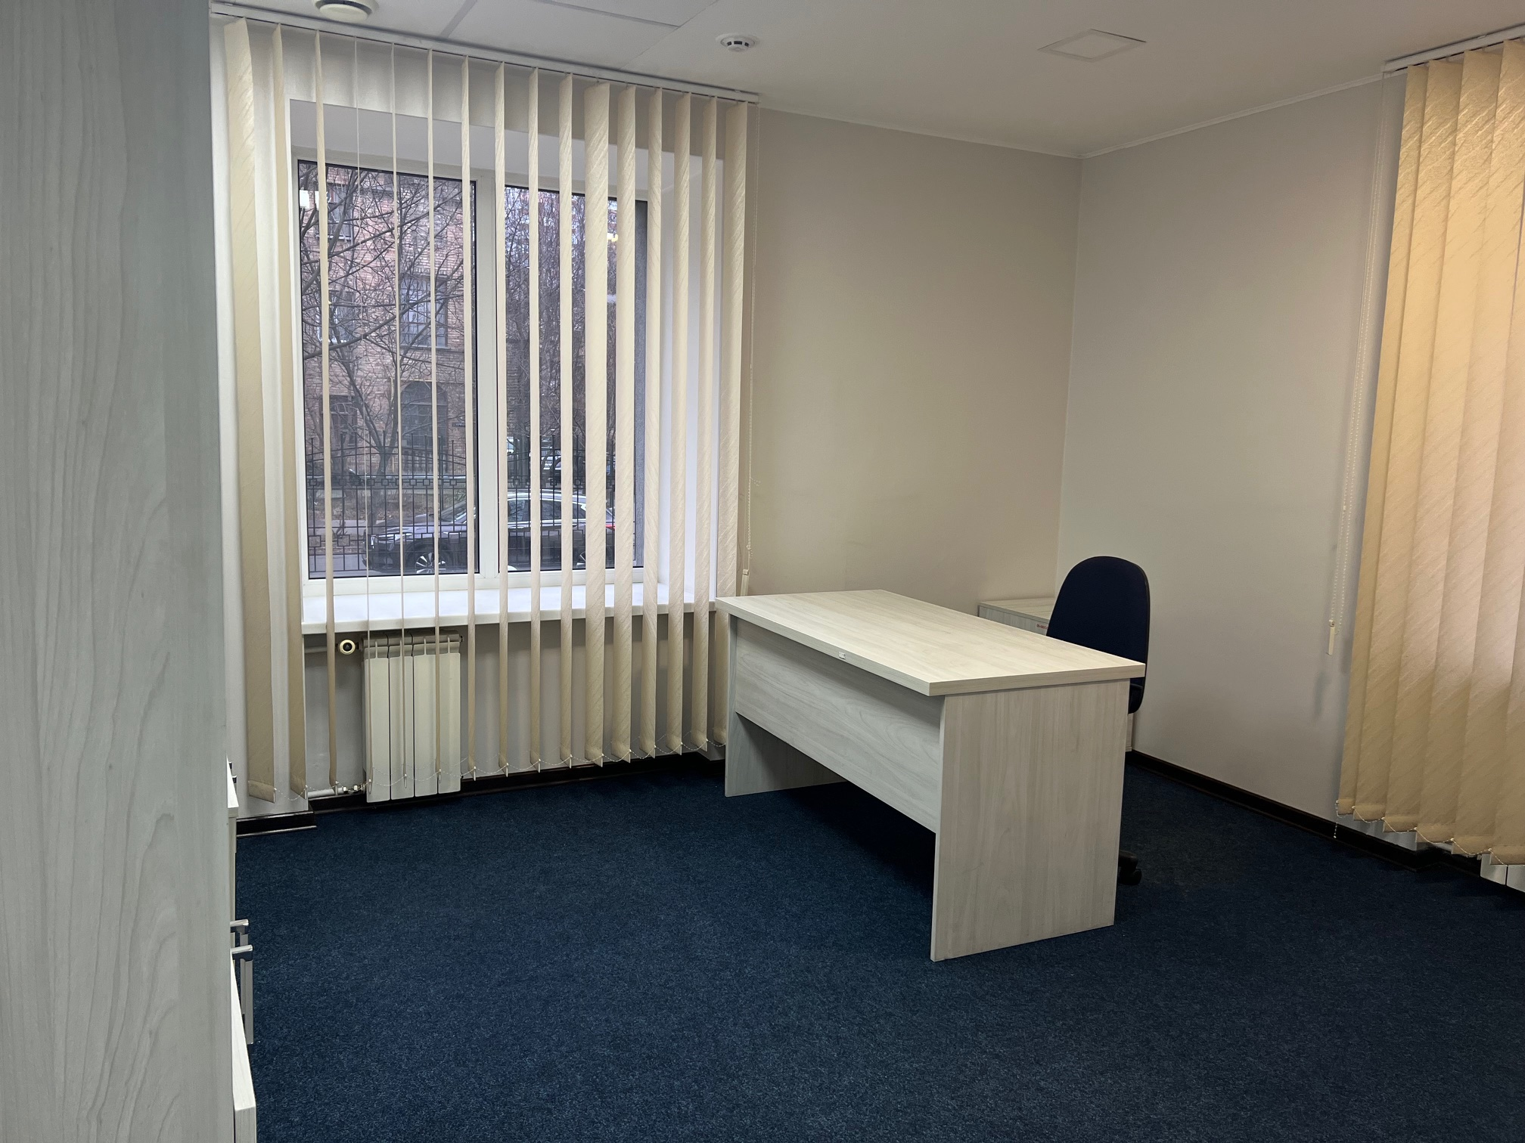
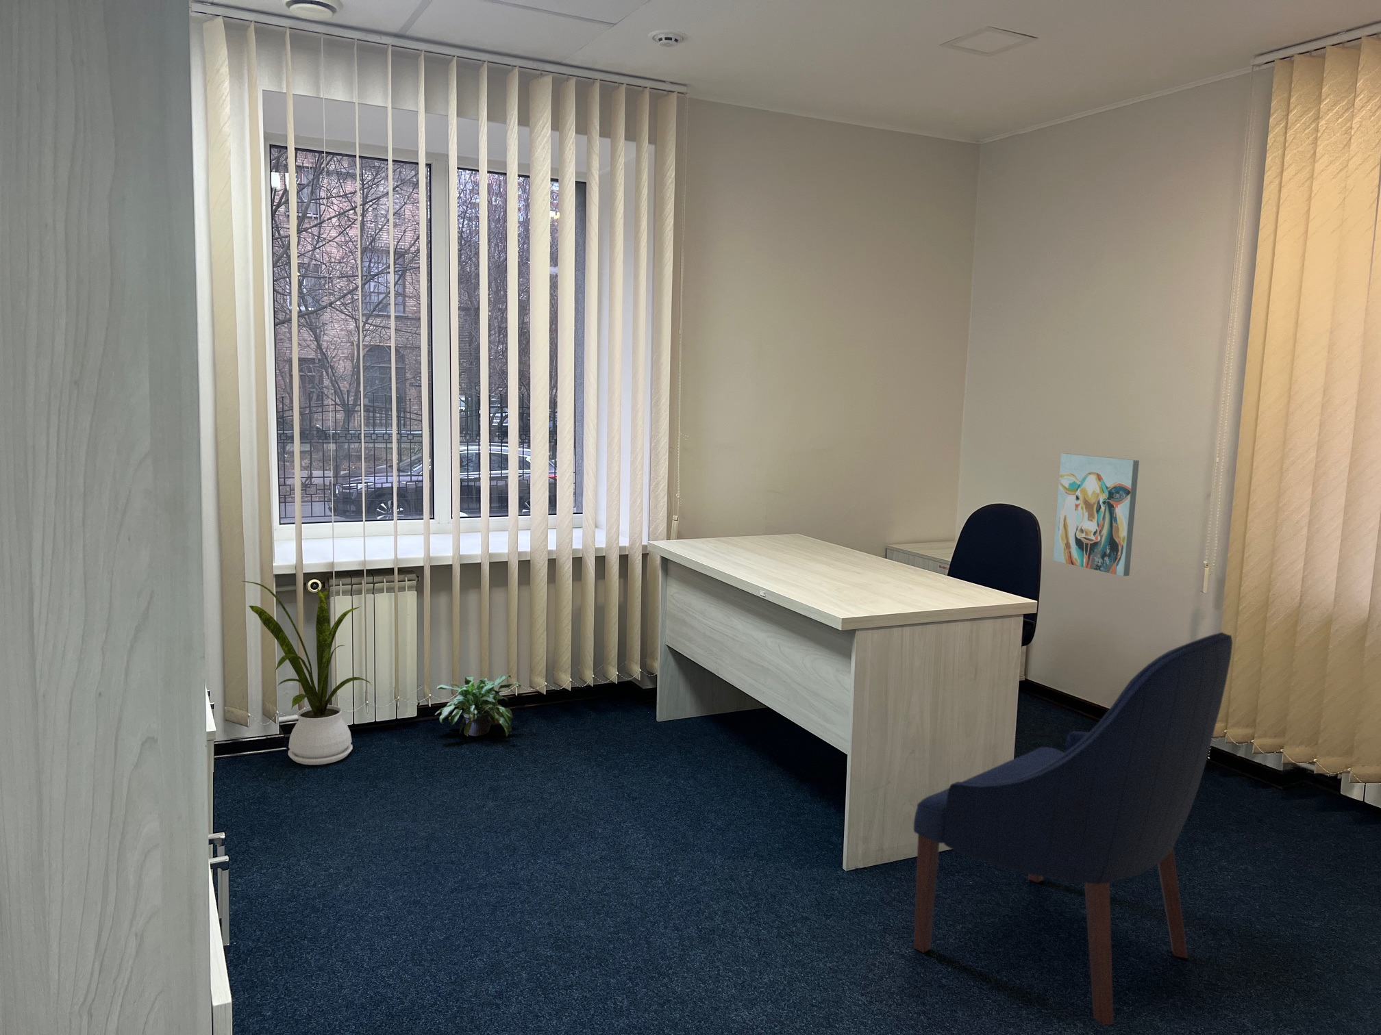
+ chair [913,632,1233,1026]
+ wall art [1053,452,1140,577]
+ house plant [242,581,372,765]
+ potted plant [434,674,521,736]
